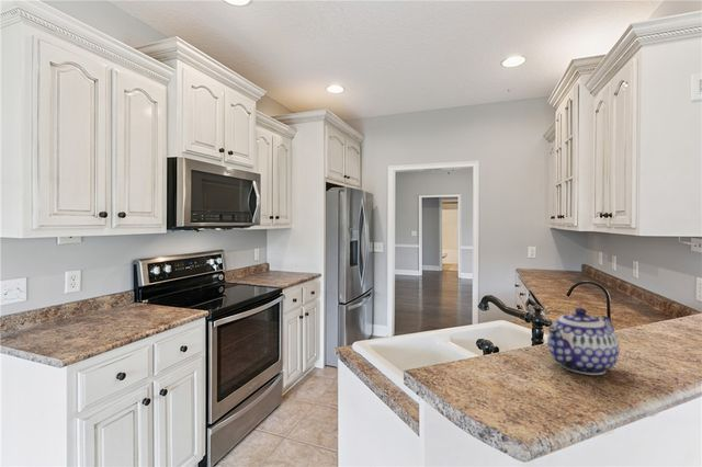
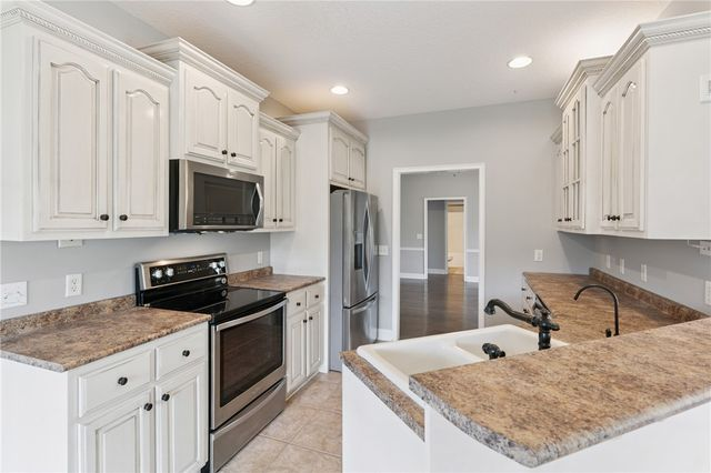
- teapot [546,307,620,376]
